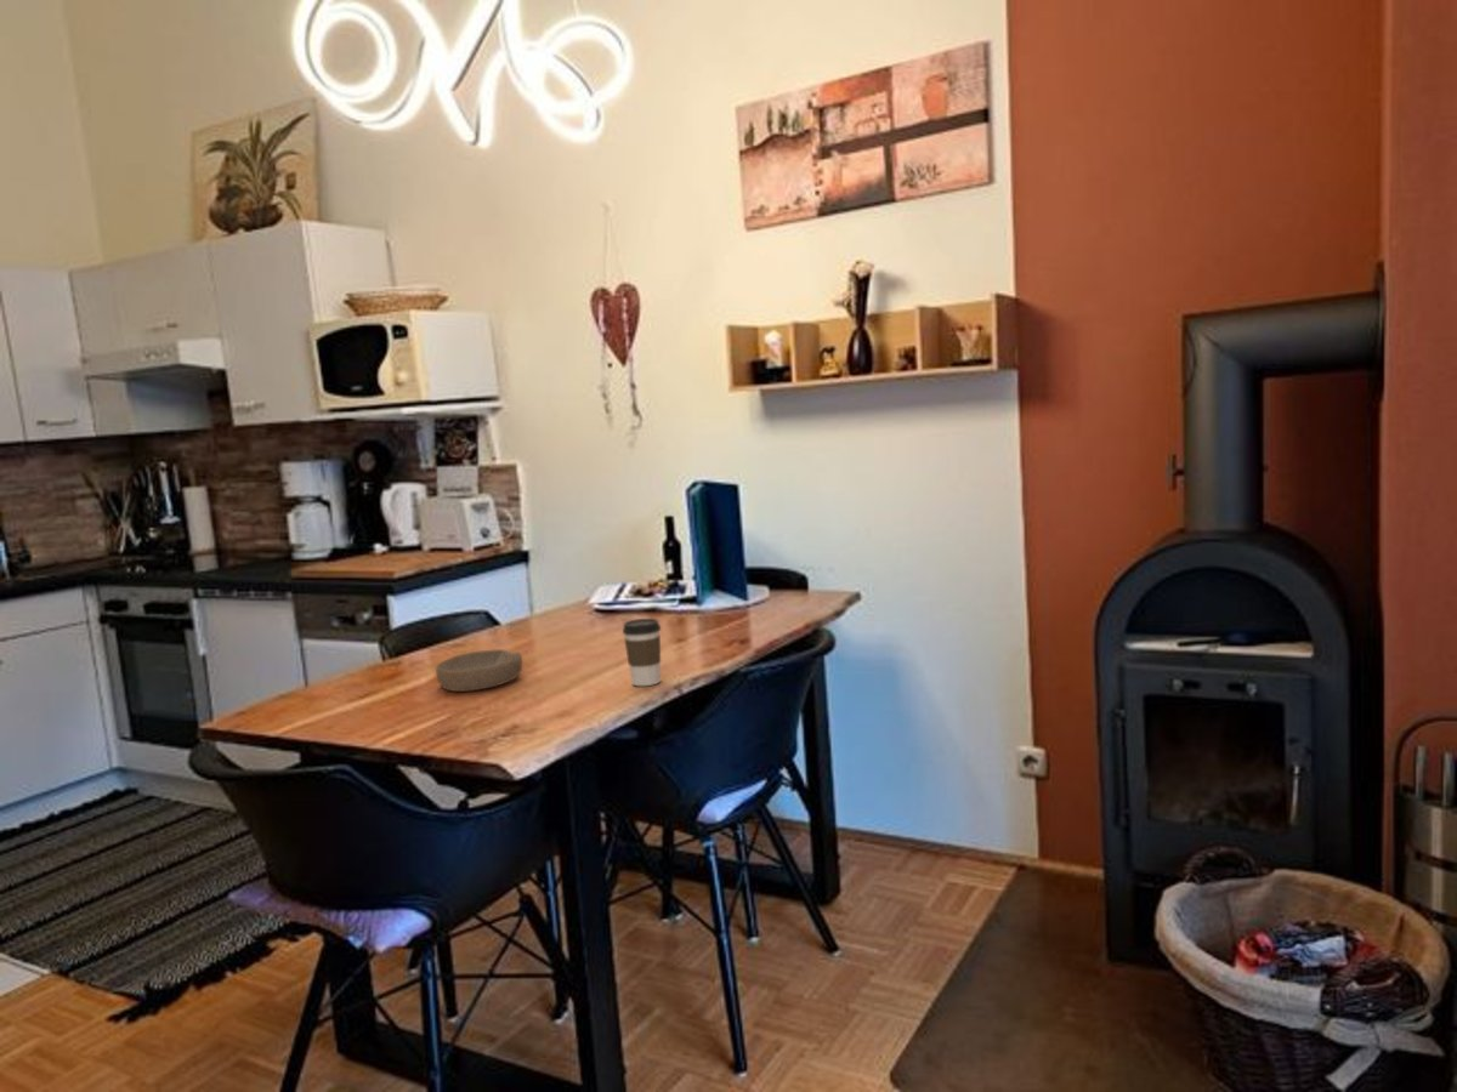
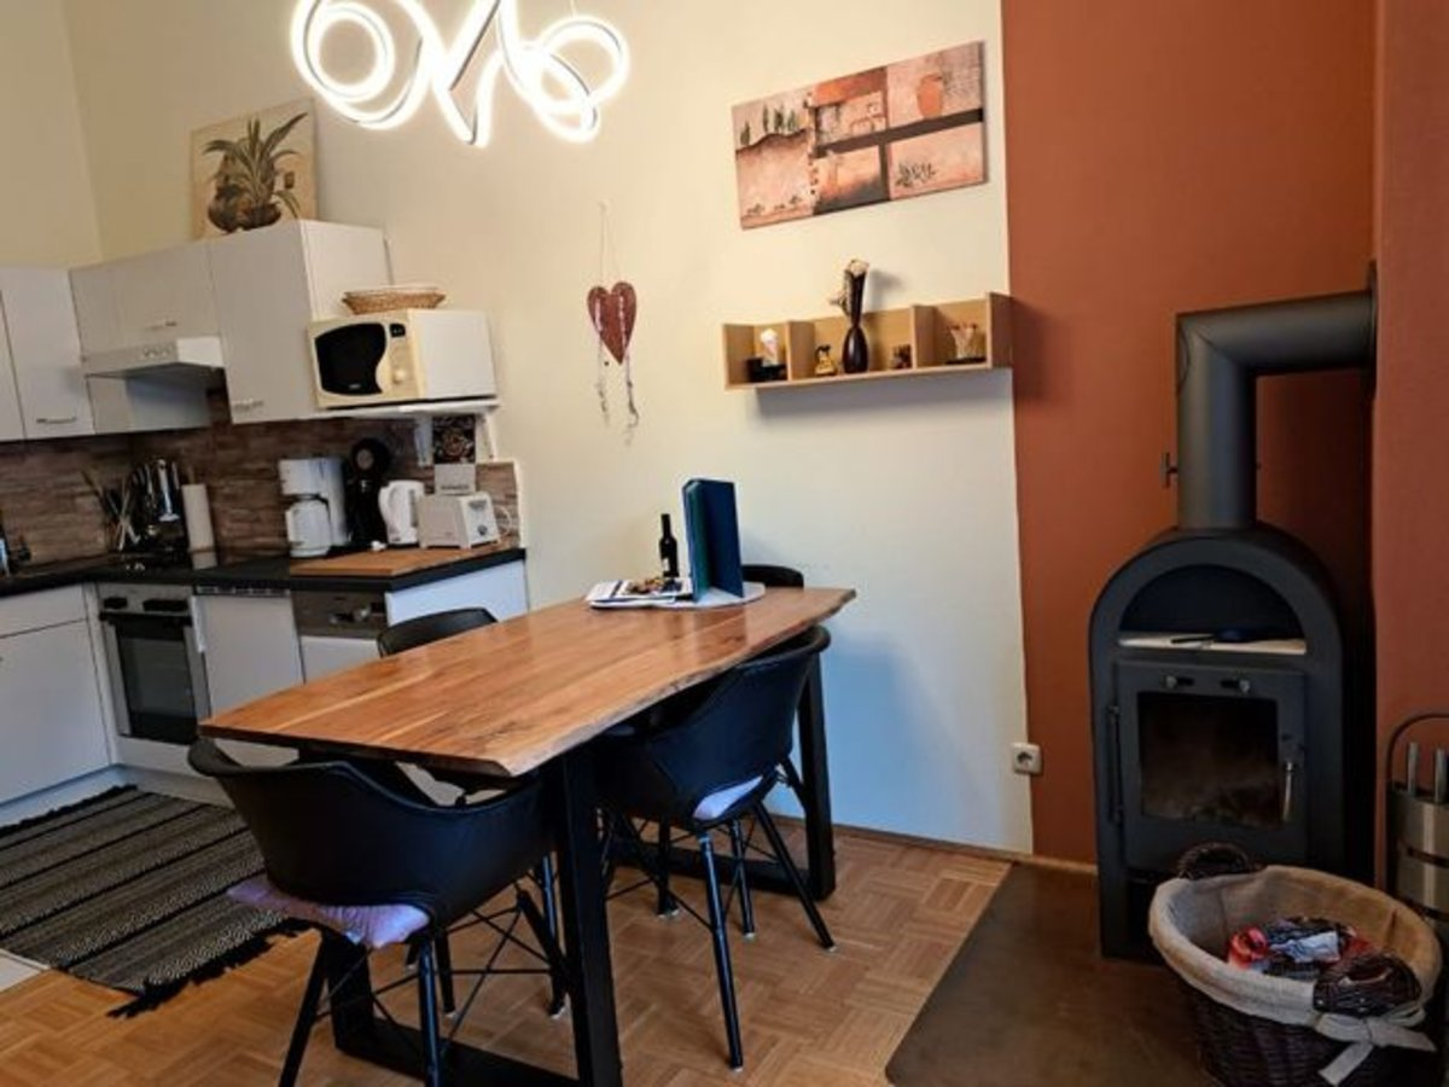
- bowl [435,648,523,693]
- coffee cup [622,618,662,687]
